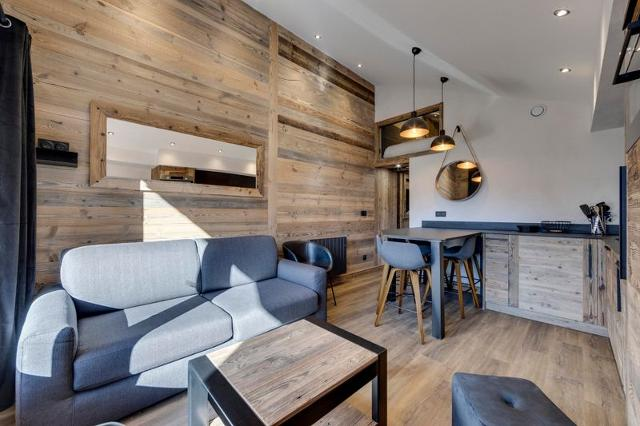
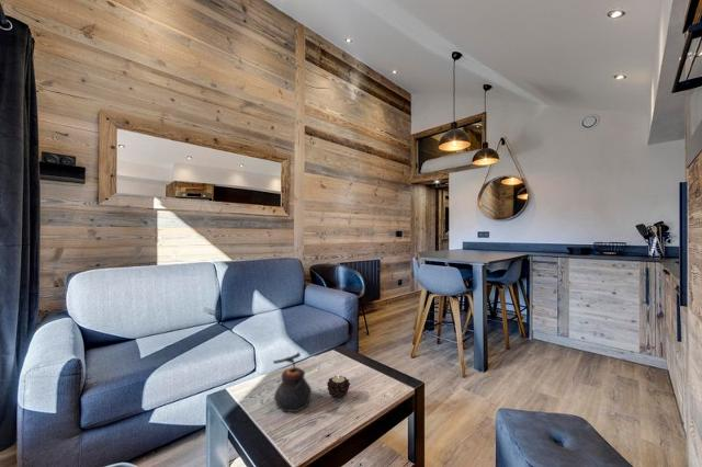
+ candle [326,375,351,401]
+ teapot [272,351,313,413]
